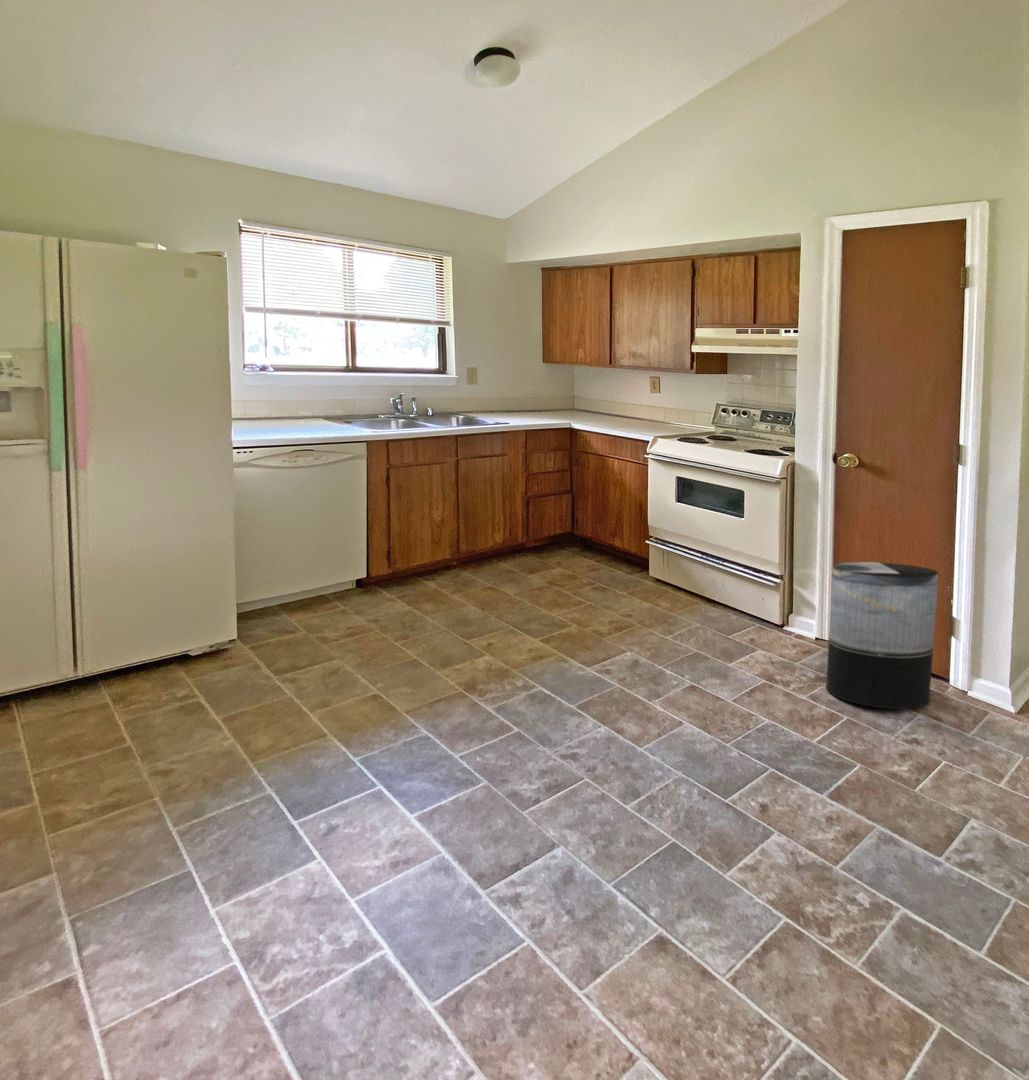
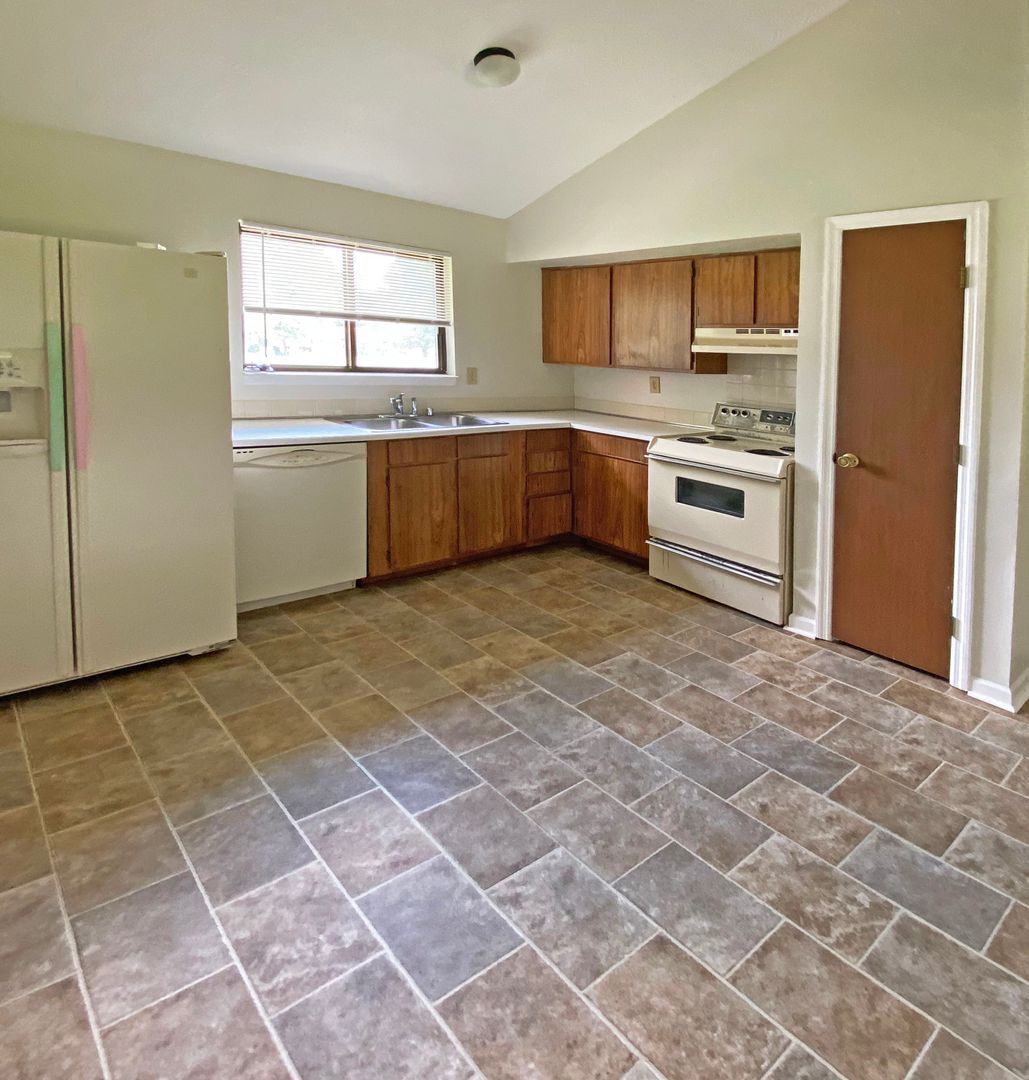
- trash can [825,561,939,710]
